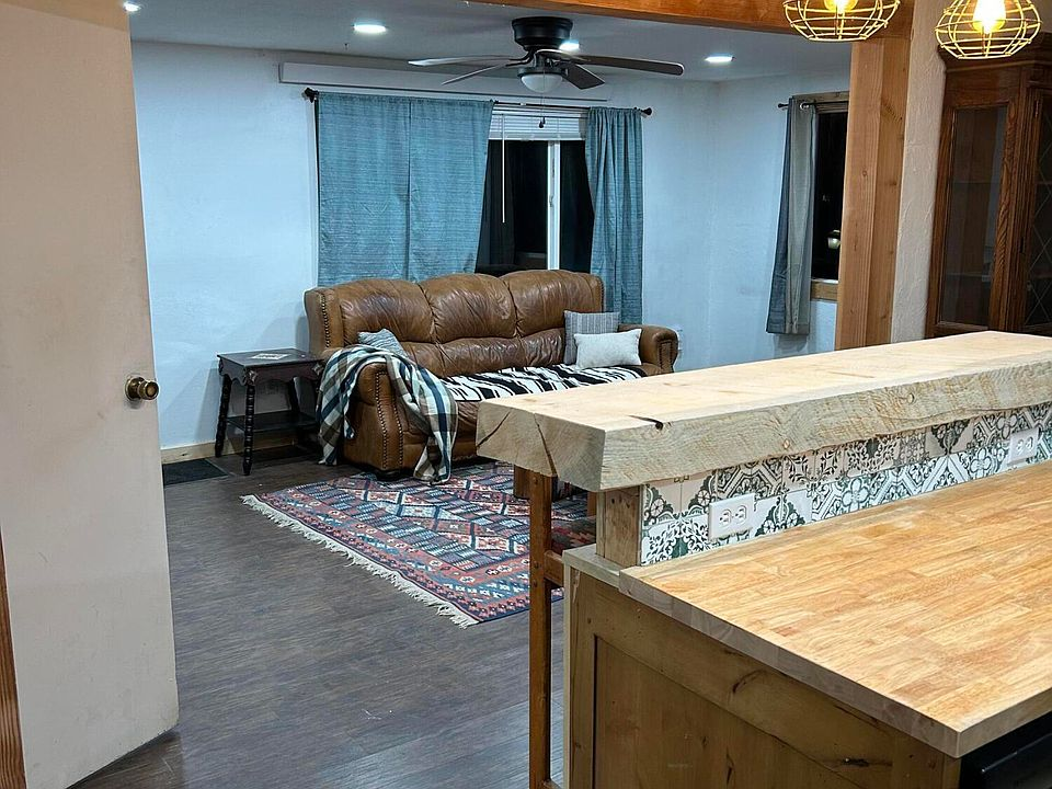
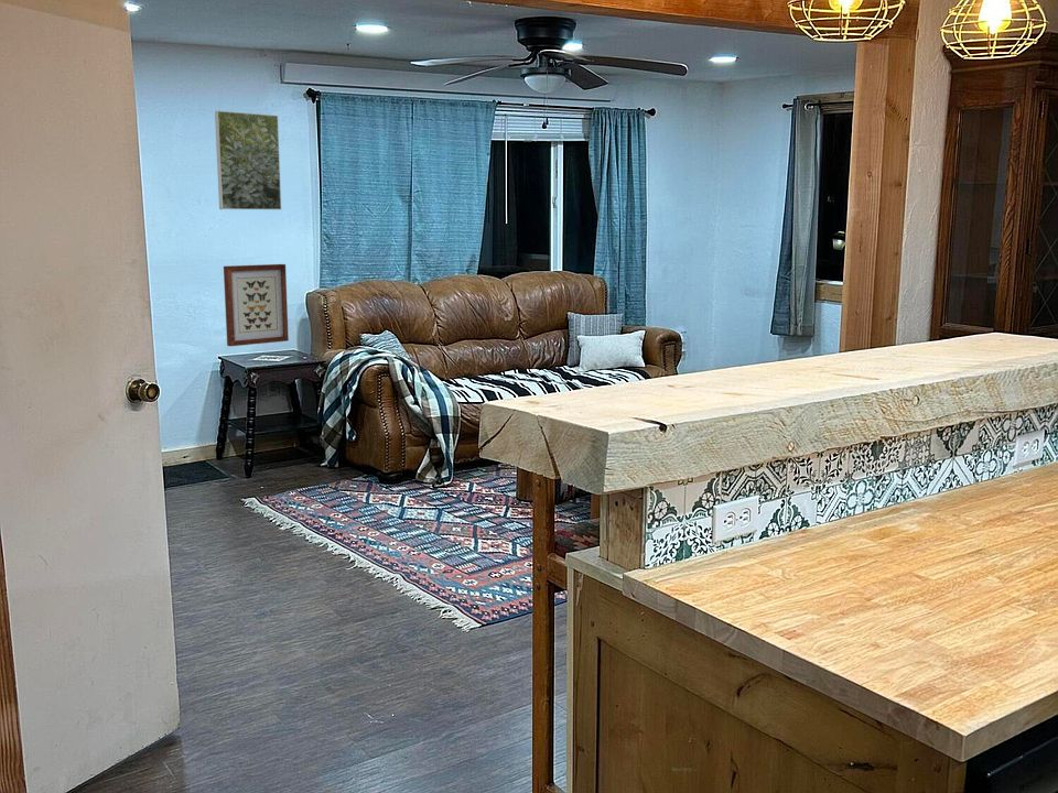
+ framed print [214,110,282,210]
+ wall art [223,263,290,347]
